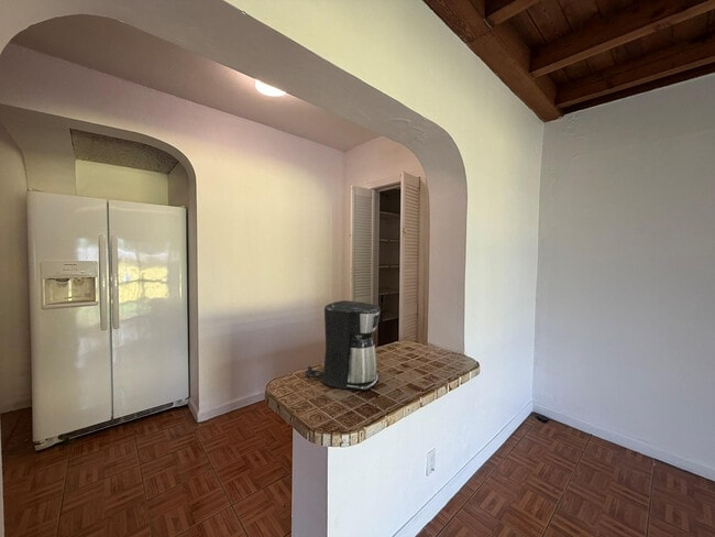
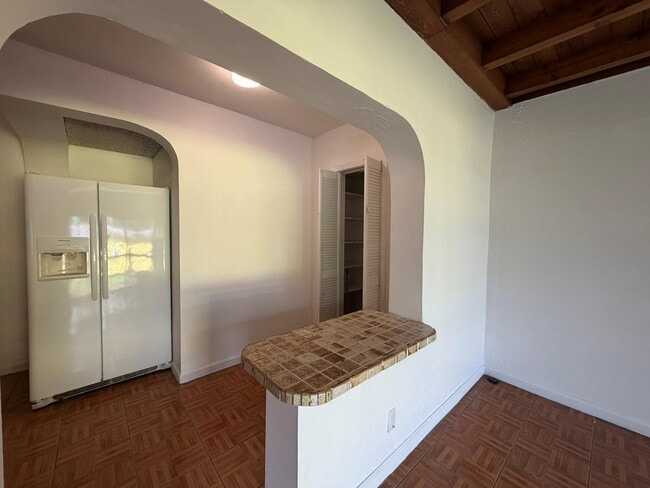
- coffee maker [305,299,382,392]
